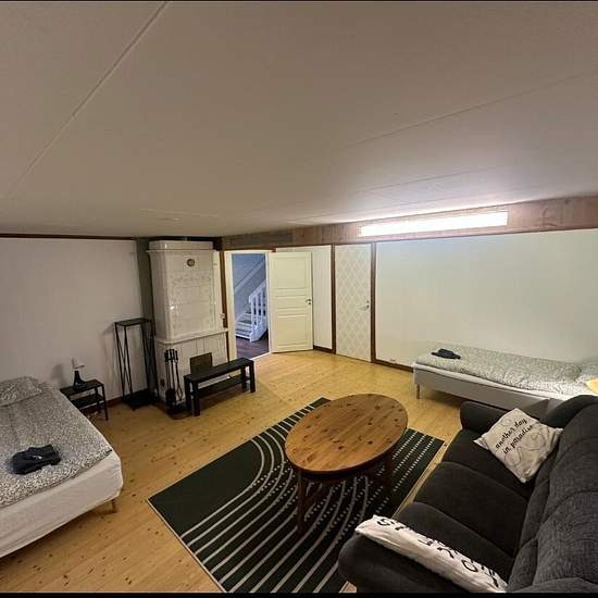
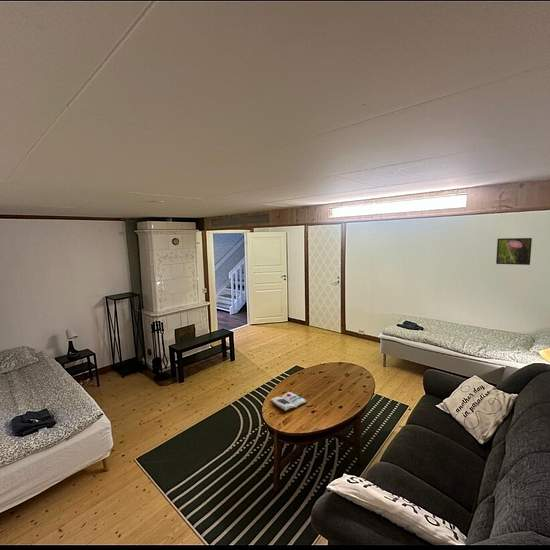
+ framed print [495,237,533,266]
+ book [269,391,308,413]
